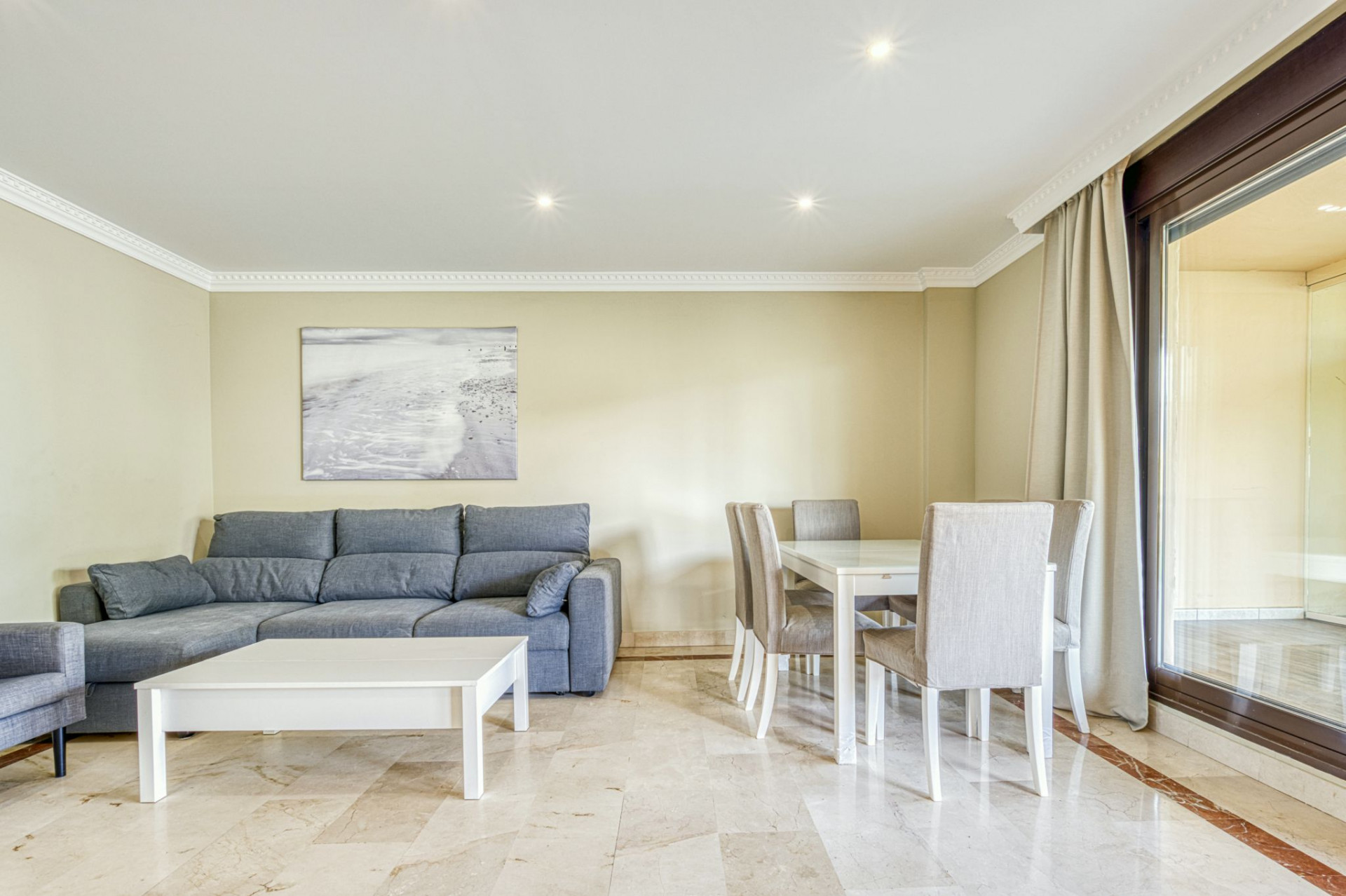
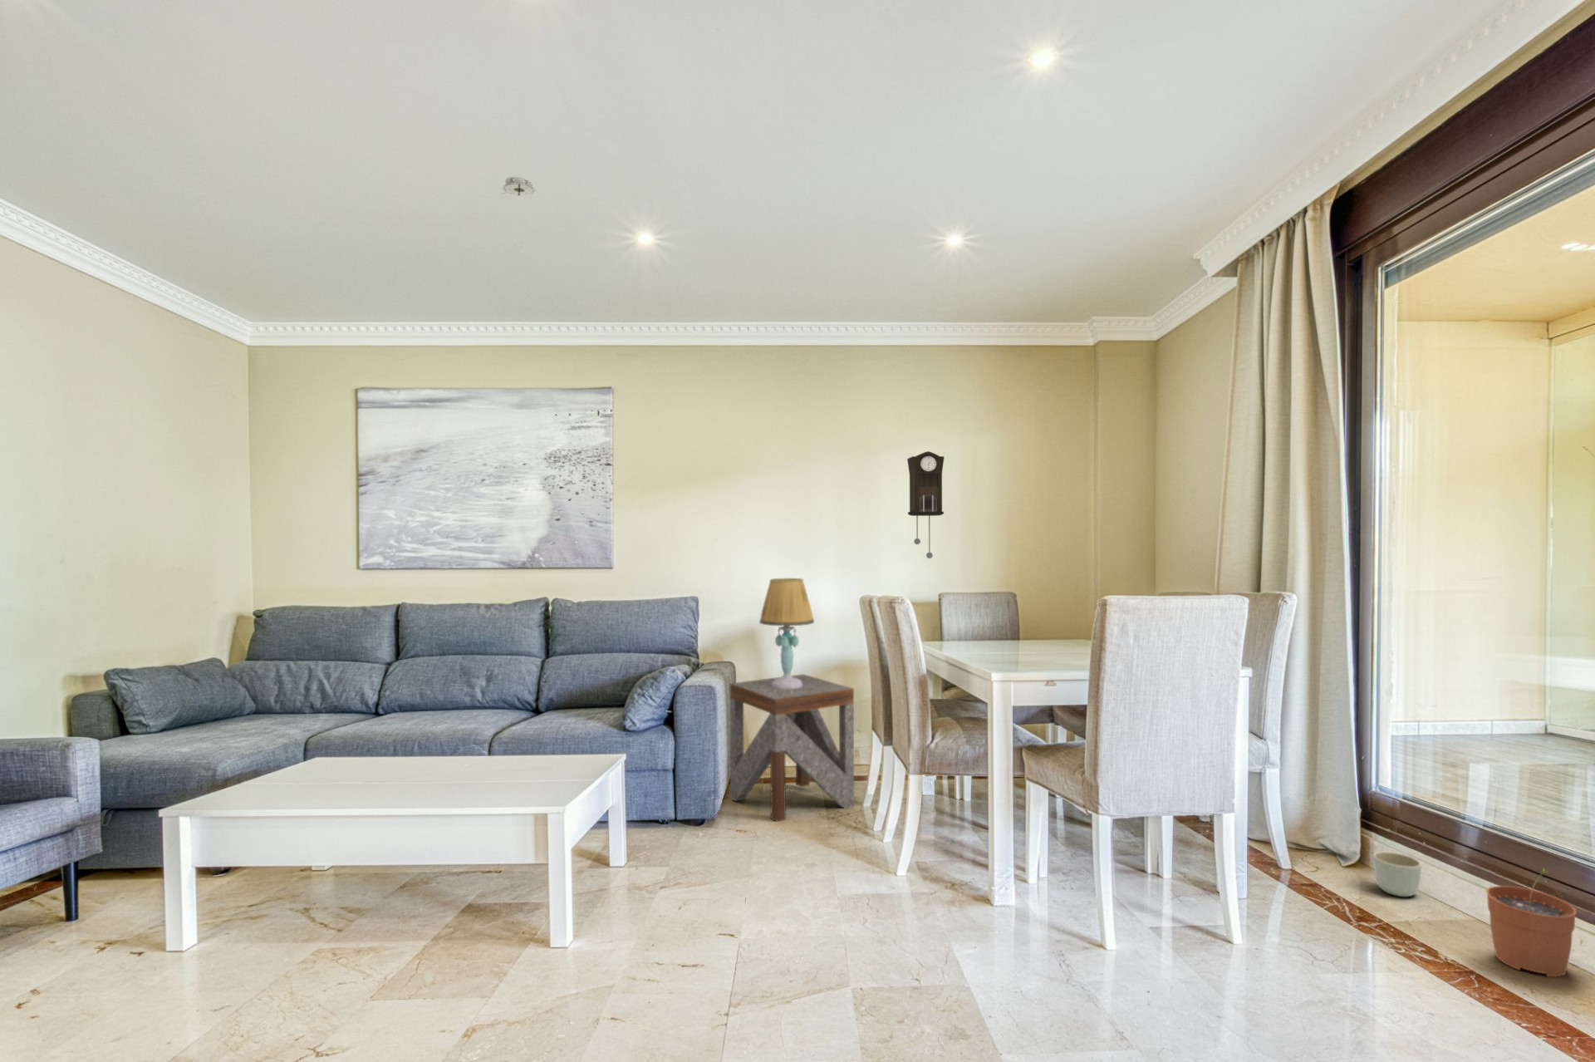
+ table lamp [758,577,815,689]
+ side table [730,673,854,823]
+ plant pot [1485,868,1577,978]
+ pendulum clock [907,450,946,559]
+ planter [1372,851,1422,897]
+ smoke detector [500,177,537,196]
